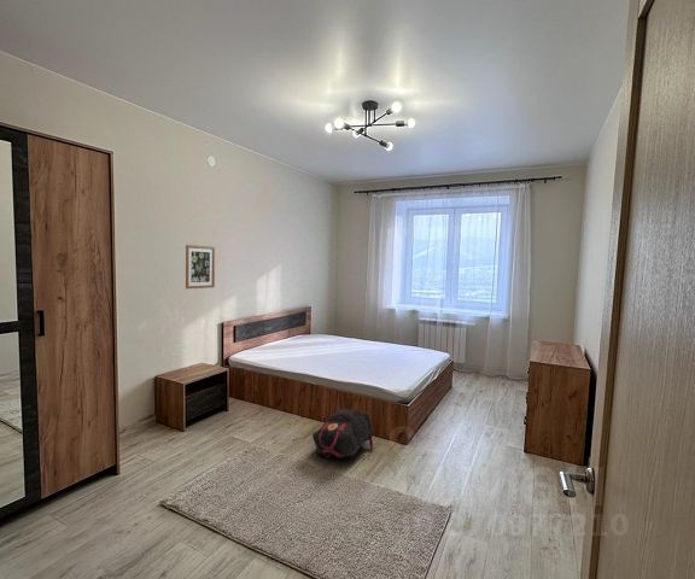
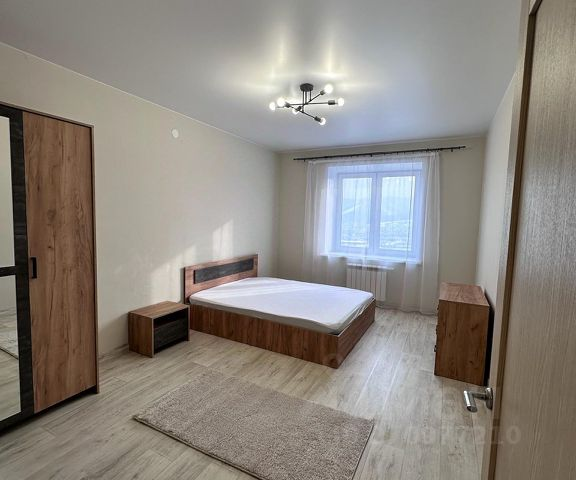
- wall art [185,244,216,290]
- backpack [311,409,374,458]
